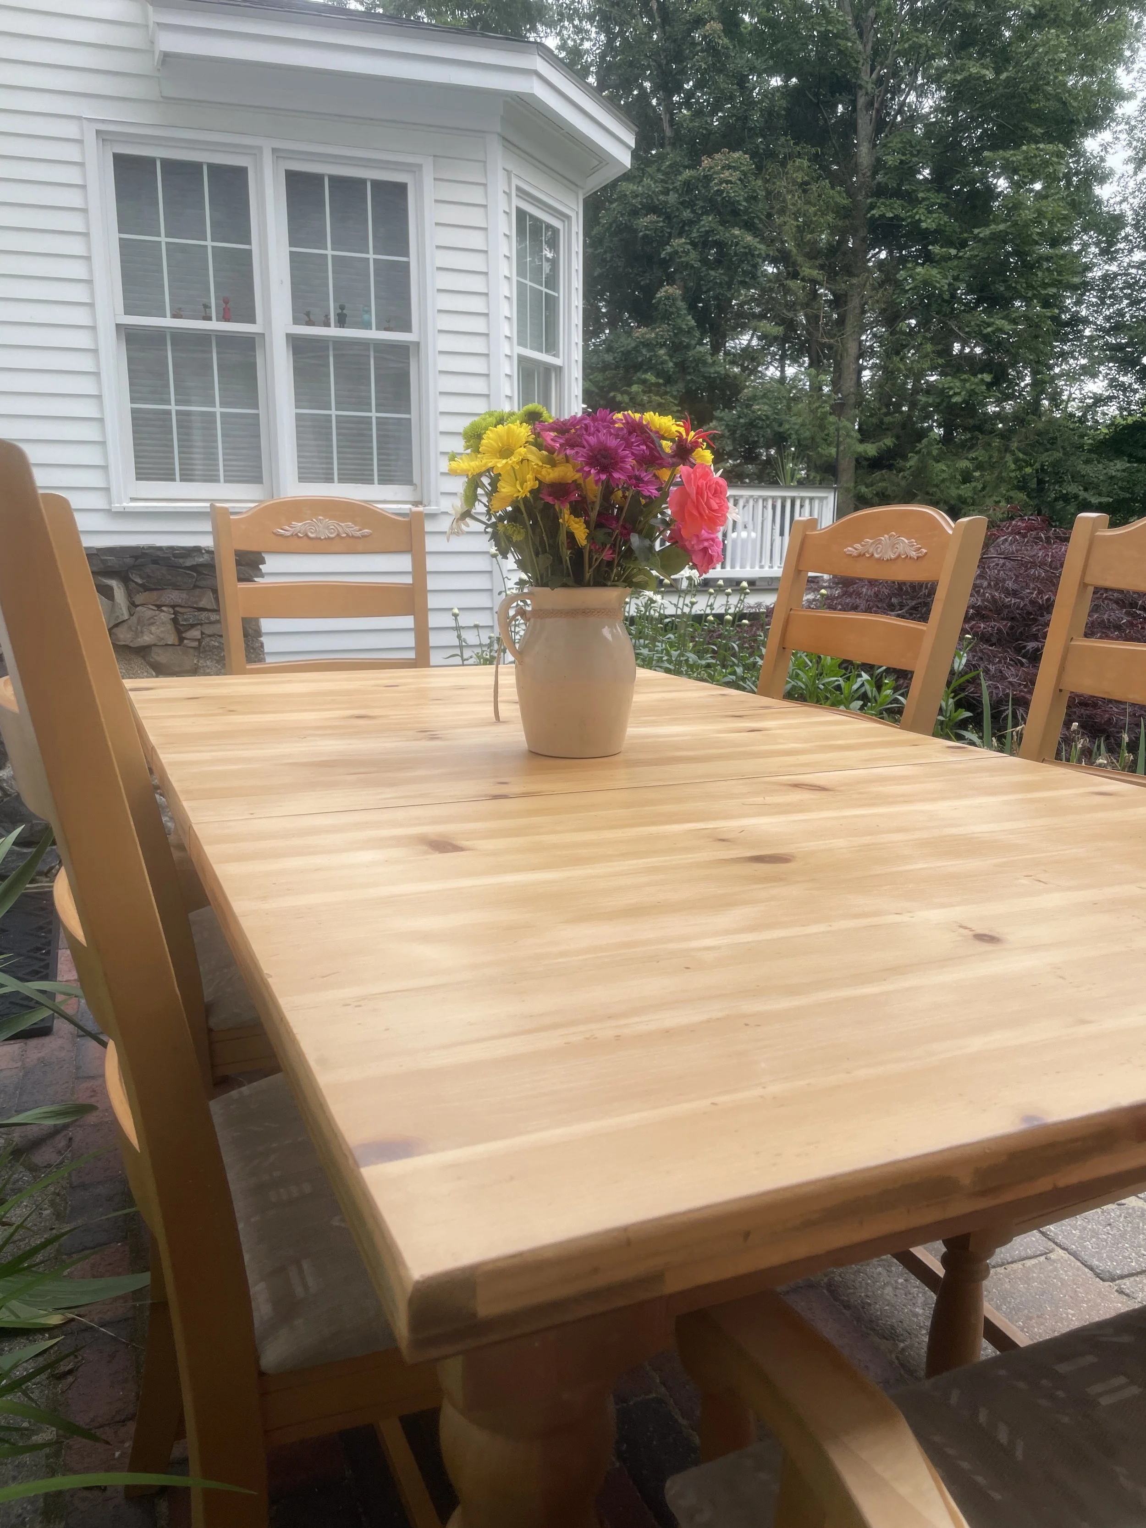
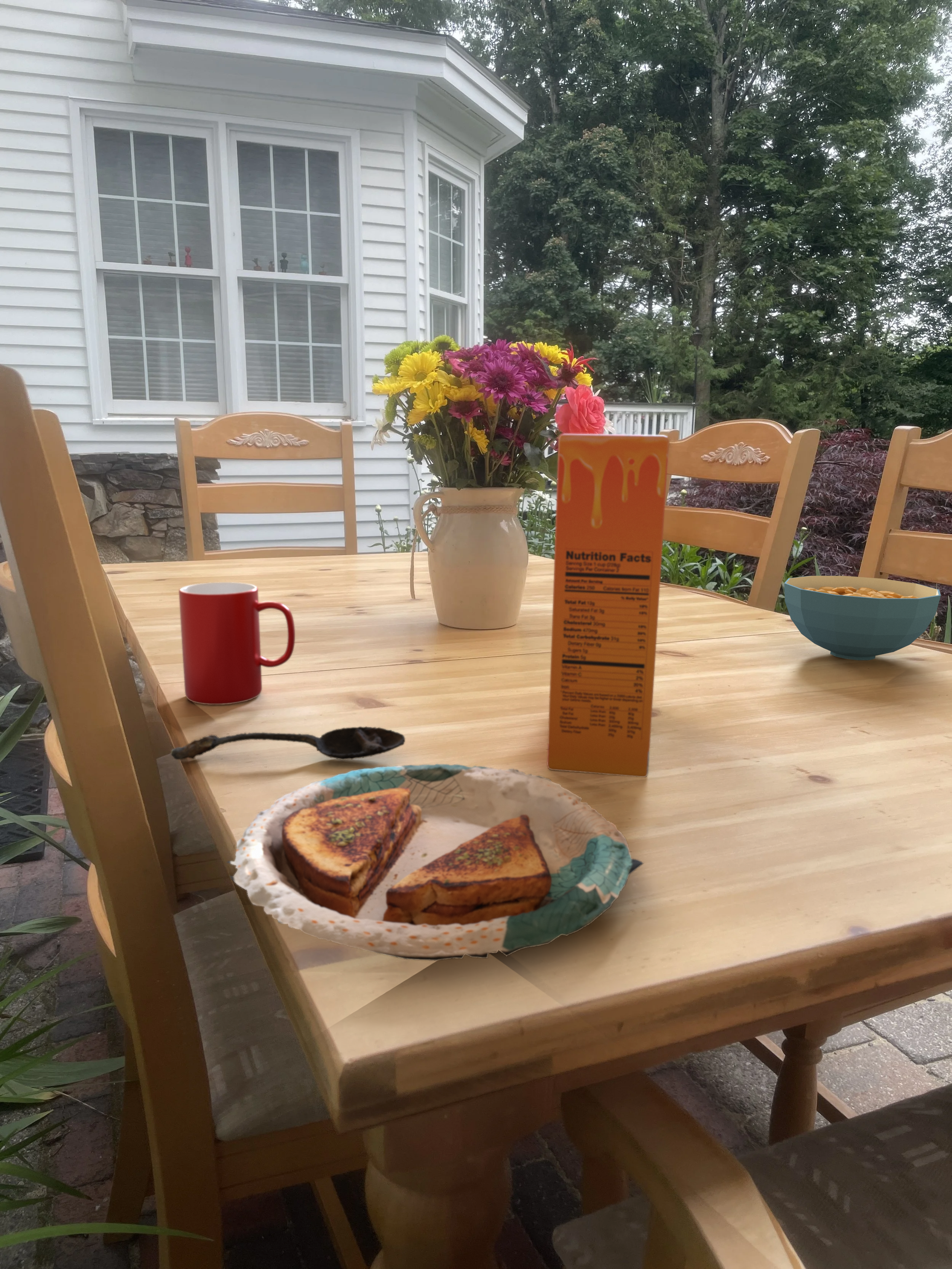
+ spoon [170,726,406,760]
+ cereal box [547,433,669,778]
+ cereal bowl [784,575,941,661]
+ cup [178,582,296,705]
+ plate [226,763,644,961]
